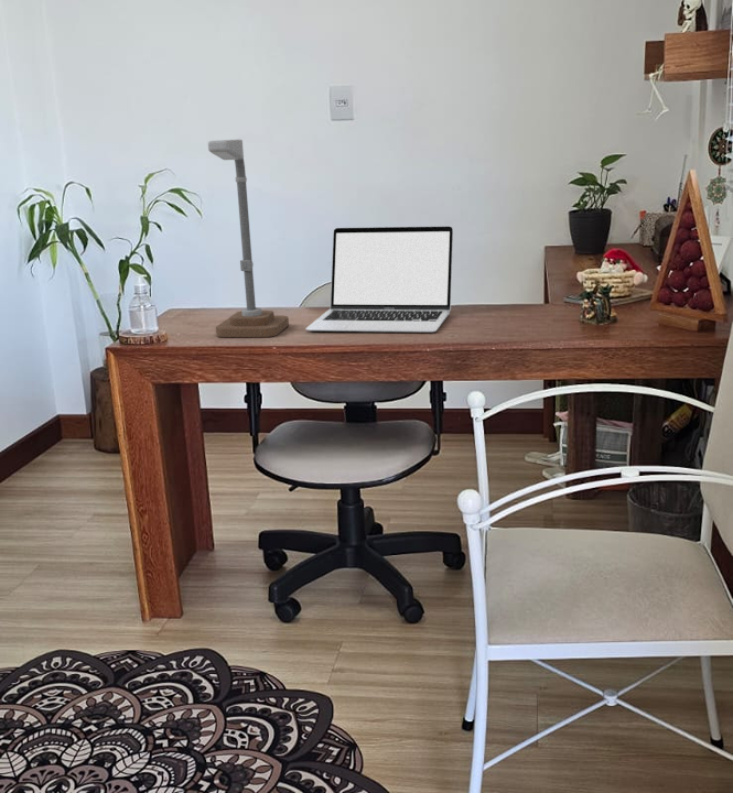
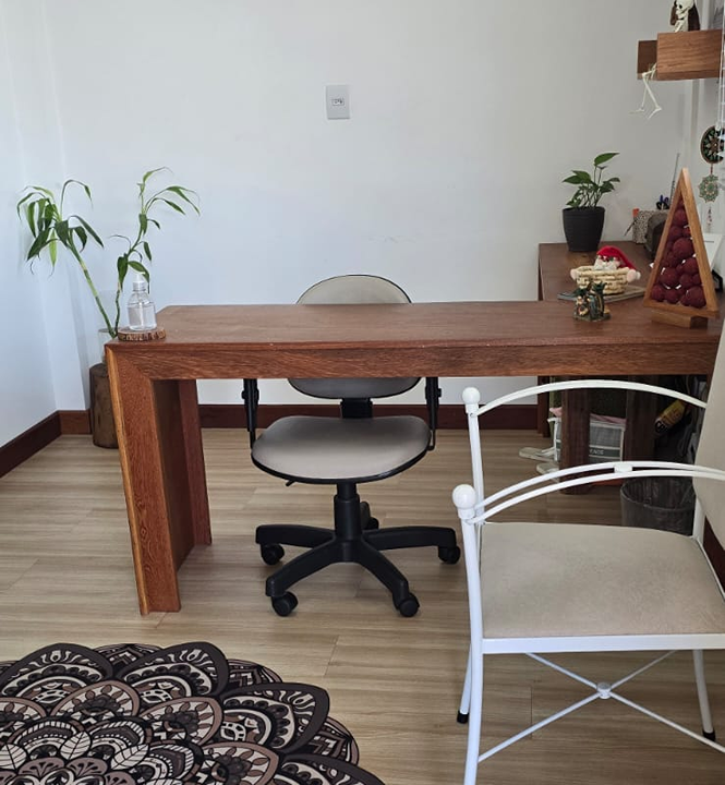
- laptop [304,225,454,334]
- desk lamp [207,139,290,338]
